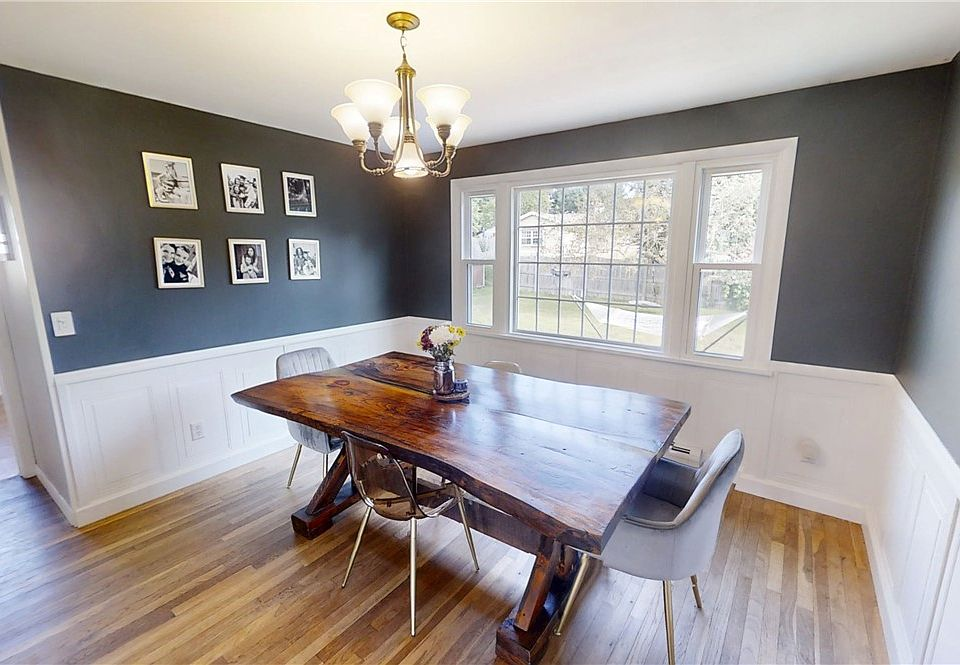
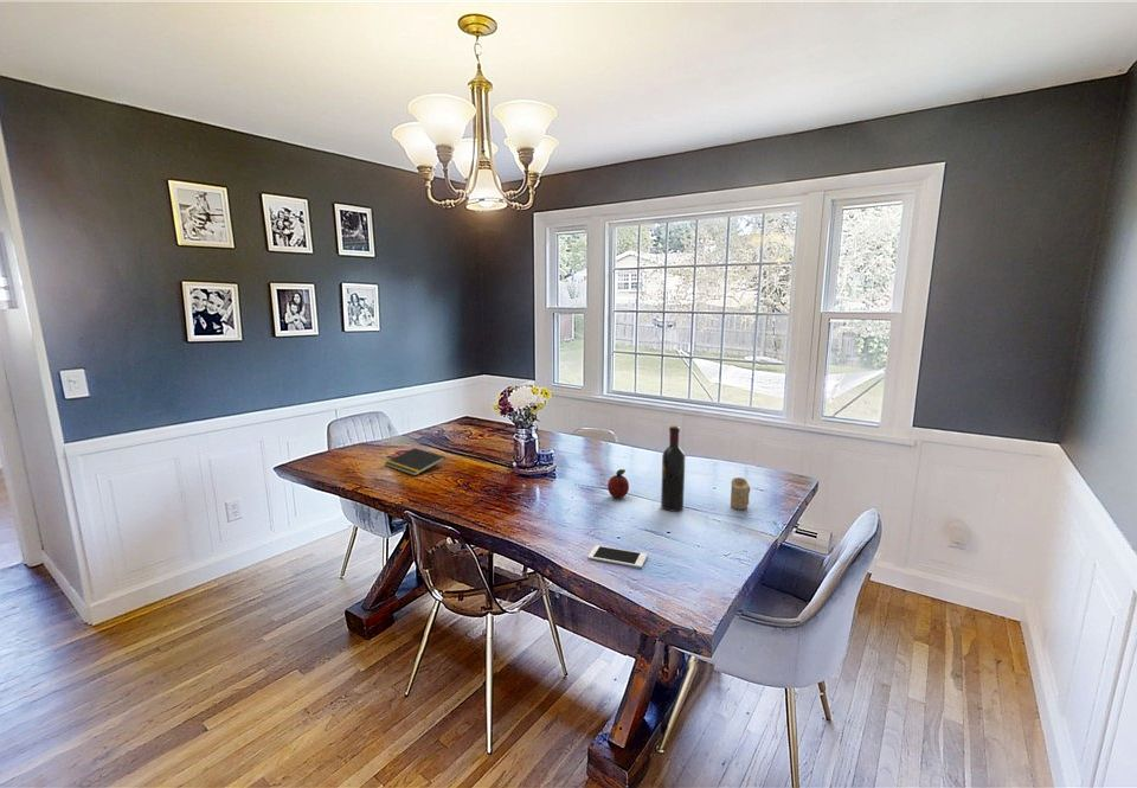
+ fruit [606,468,630,499]
+ notepad [384,447,447,476]
+ wine bottle [660,424,686,512]
+ cell phone [587,544,648,569]
+ candle [730,476,751,511]
